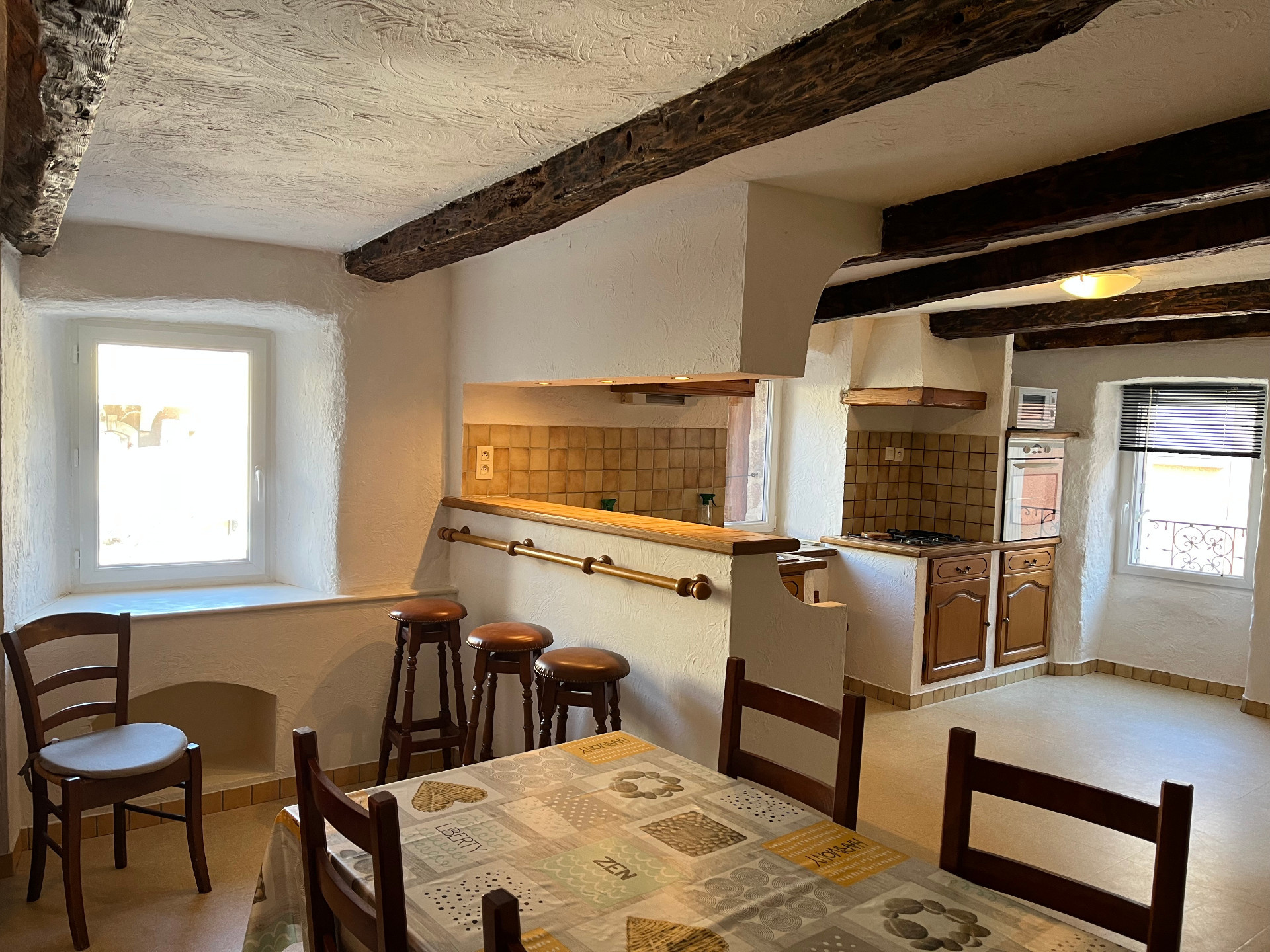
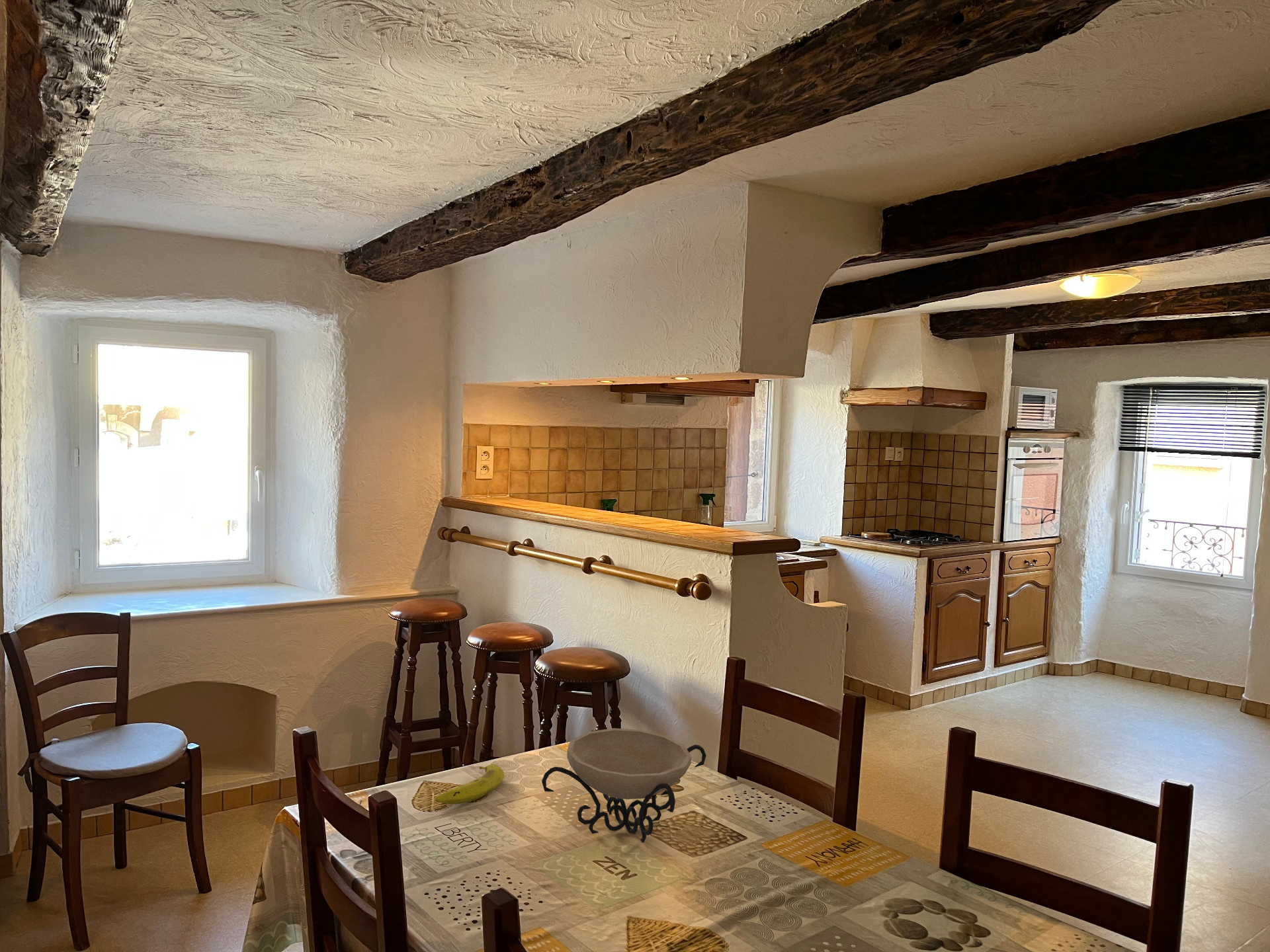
+ decorative bowl [541,728,706,843]
+ fruit [435,764,505,805]
